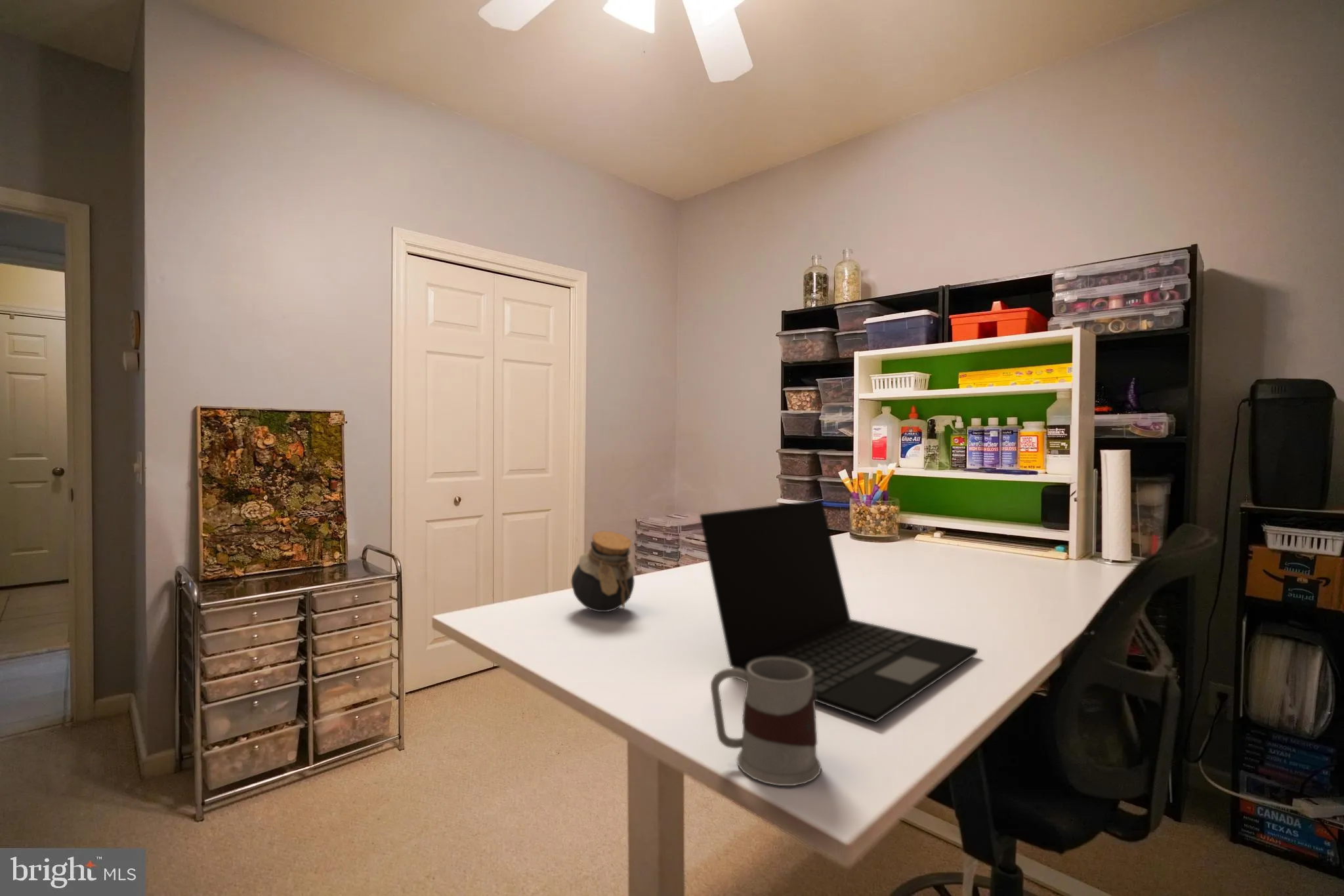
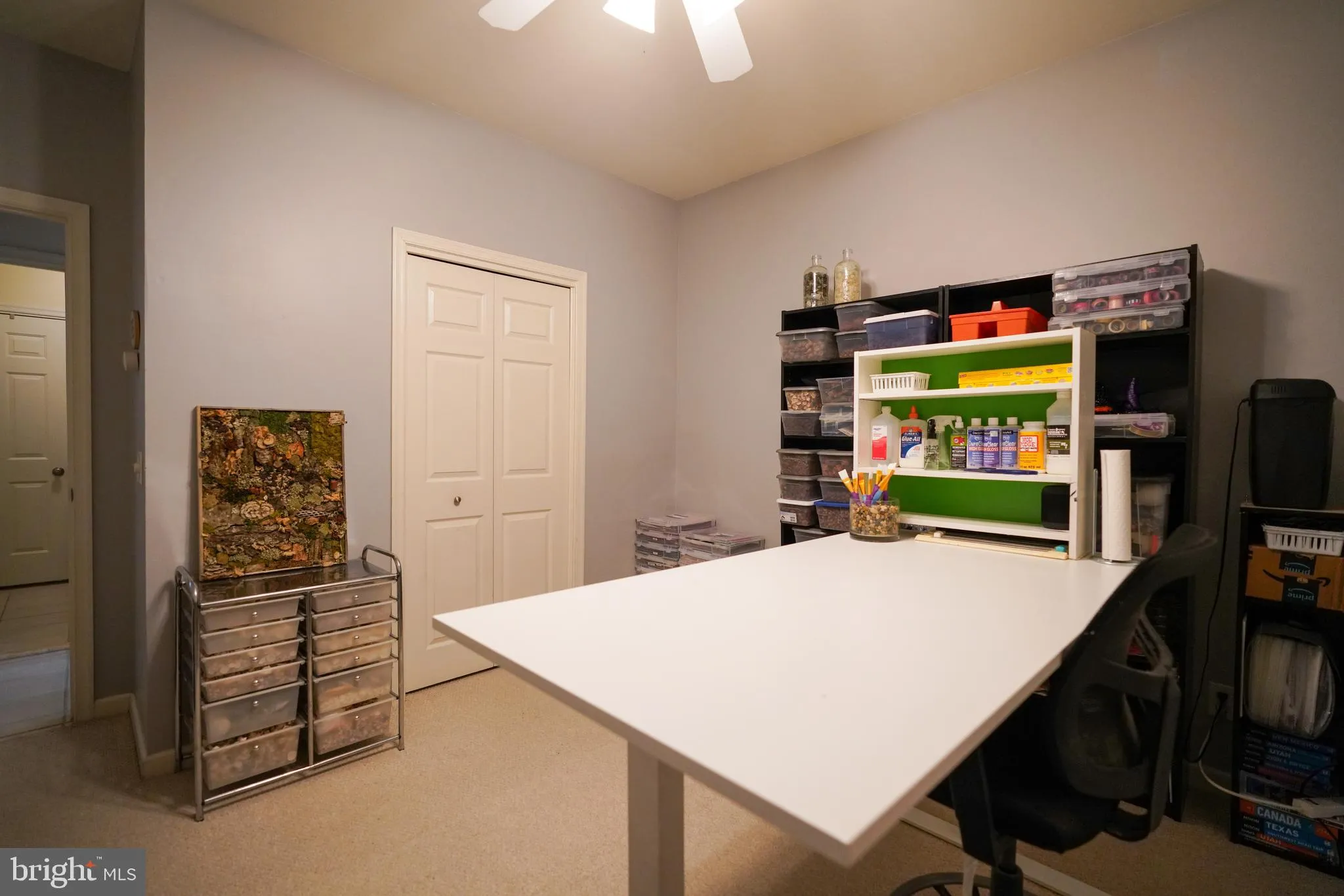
- jar [571,531,635,613]
- laptop [699,499,978,723]
- mug [710,658,822,786]
